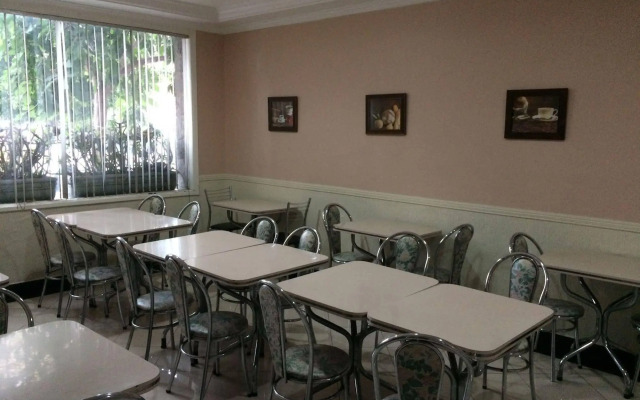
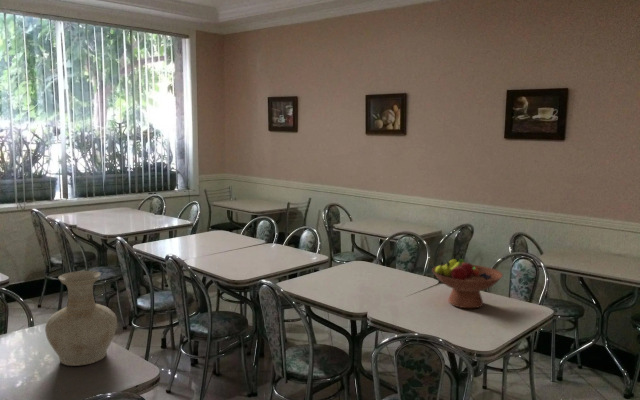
+ fruit bowl [431,258,504,309]
+ vase [44,270,118,367]
